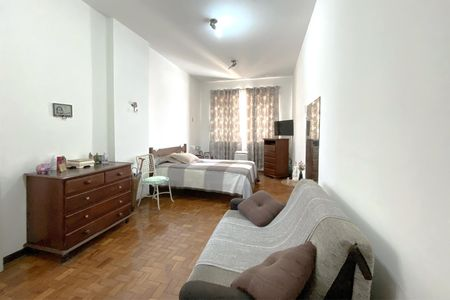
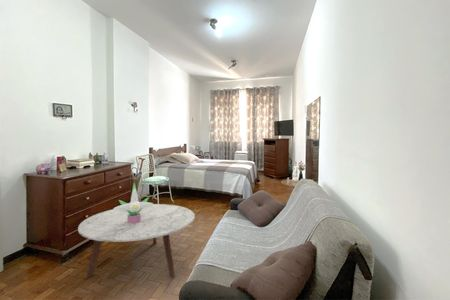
+ potted flower [113,182,154,223]
+ coffee table [77,203,196,279]
